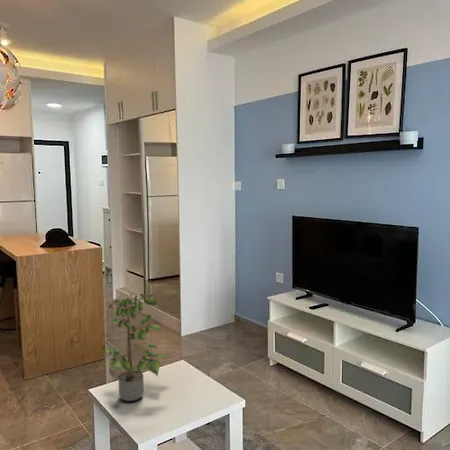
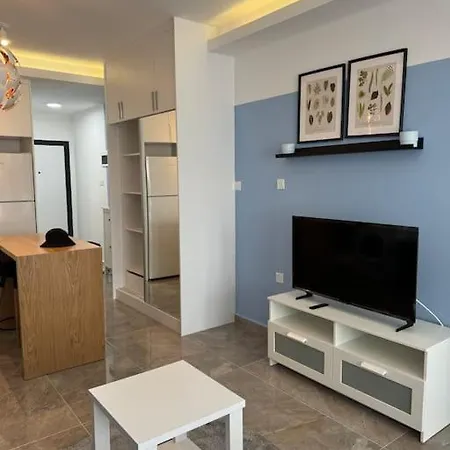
- potted plant [104,289,170,402]
